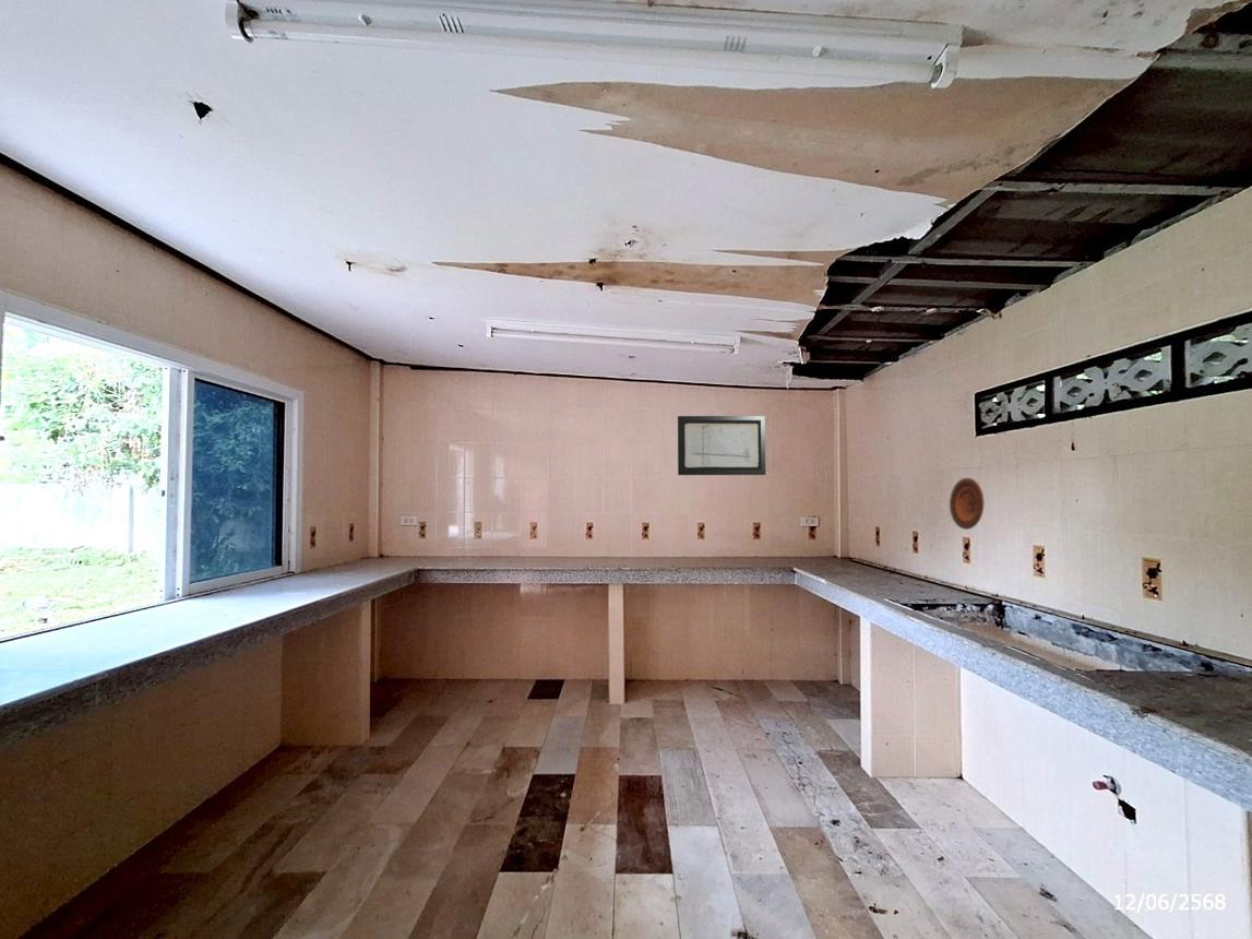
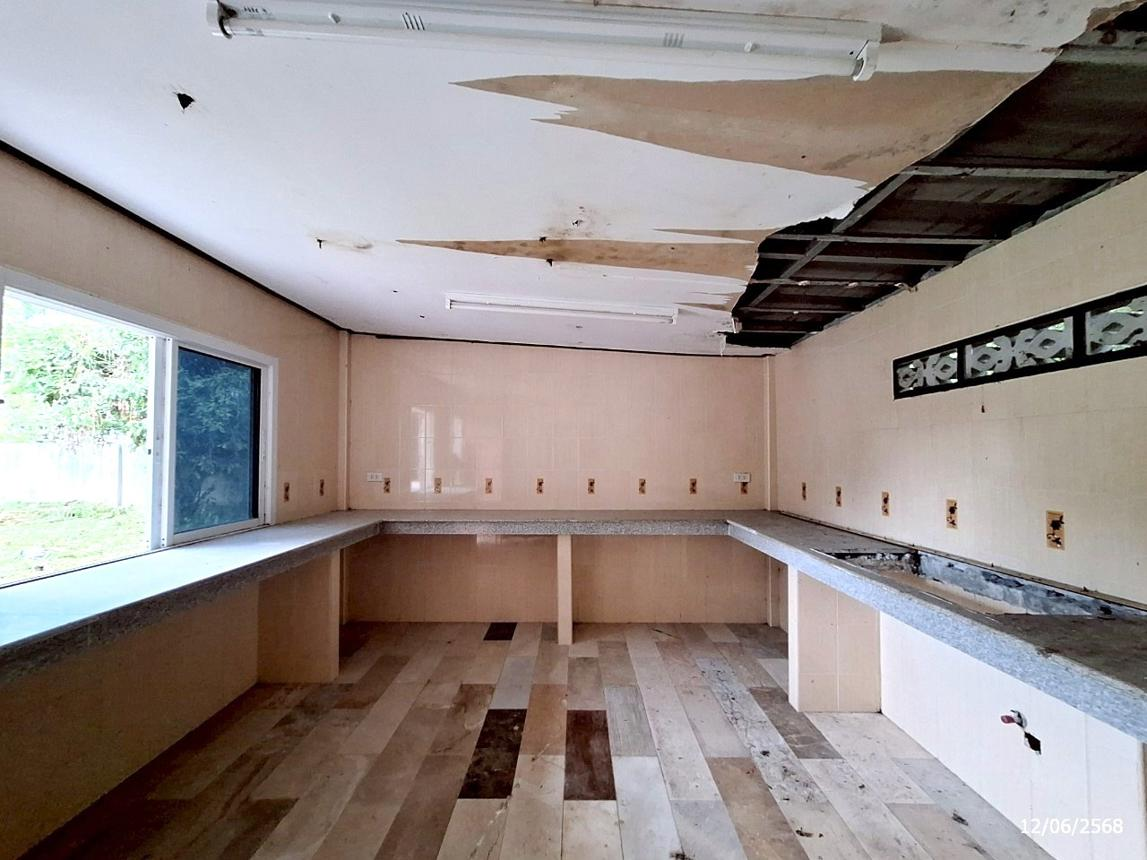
- wall art [677,415,766,476]
- decorative plate [949,477,986,531]
